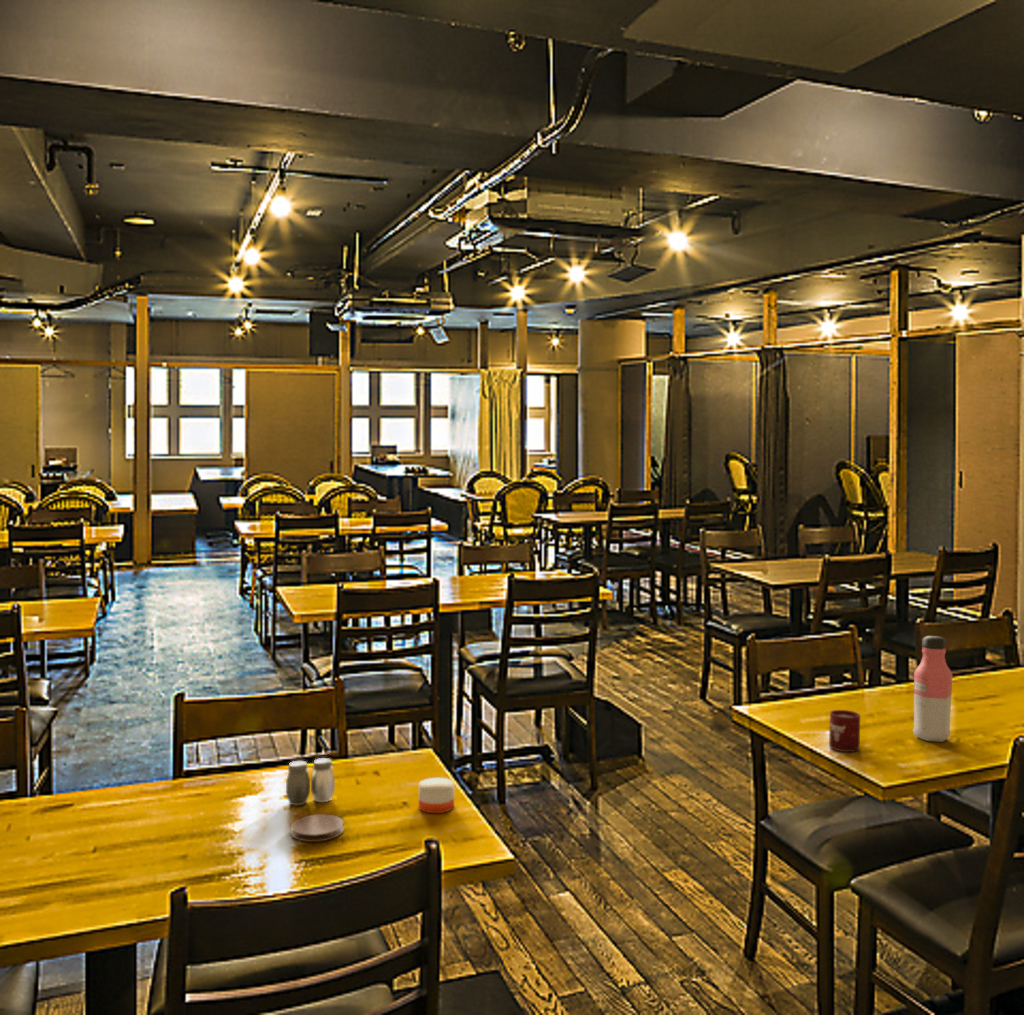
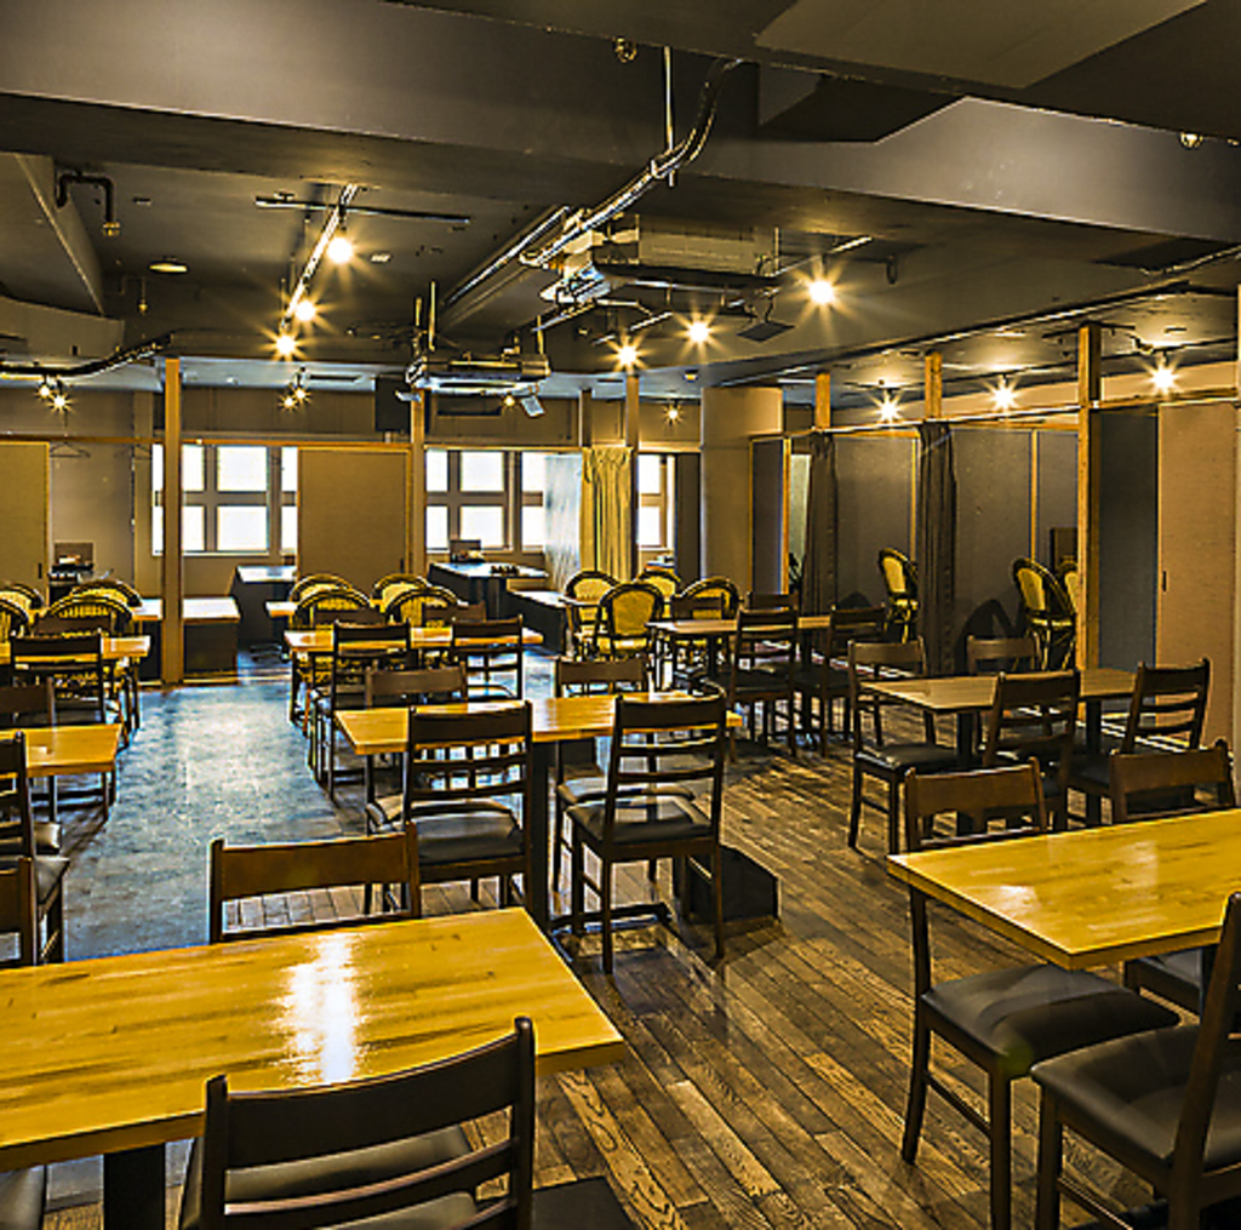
- coaster [290,813,345,843]
- cup [828,709,861,753]
- candle [418,777,455,814]
- water bottle [912,635,954,743]
- salt and pepper shaker [285,757,336,806]
